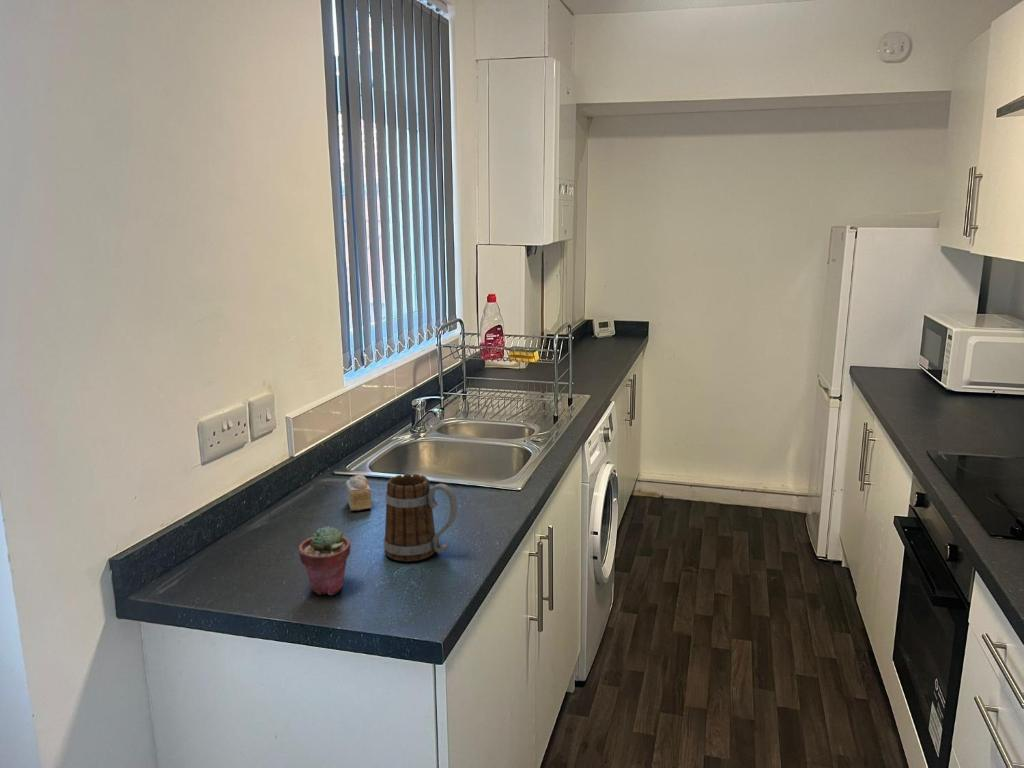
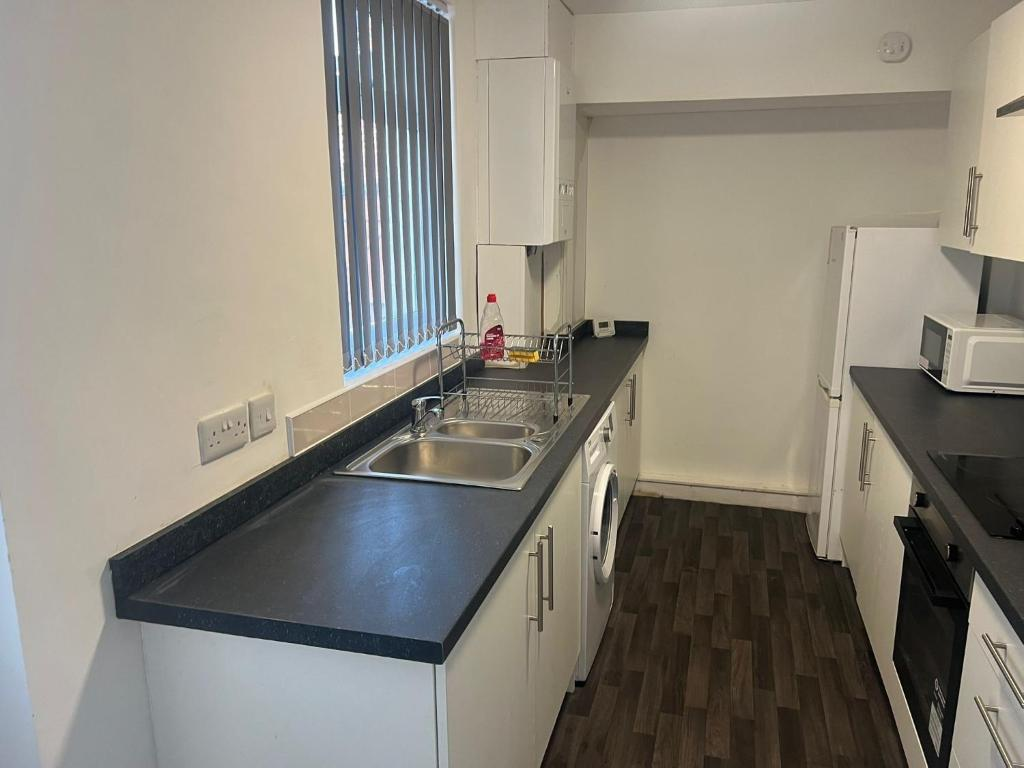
- cake slice [345,474,372,512]
- potted succulent [298,525,351,596]
- mug [383,473,458,563]
